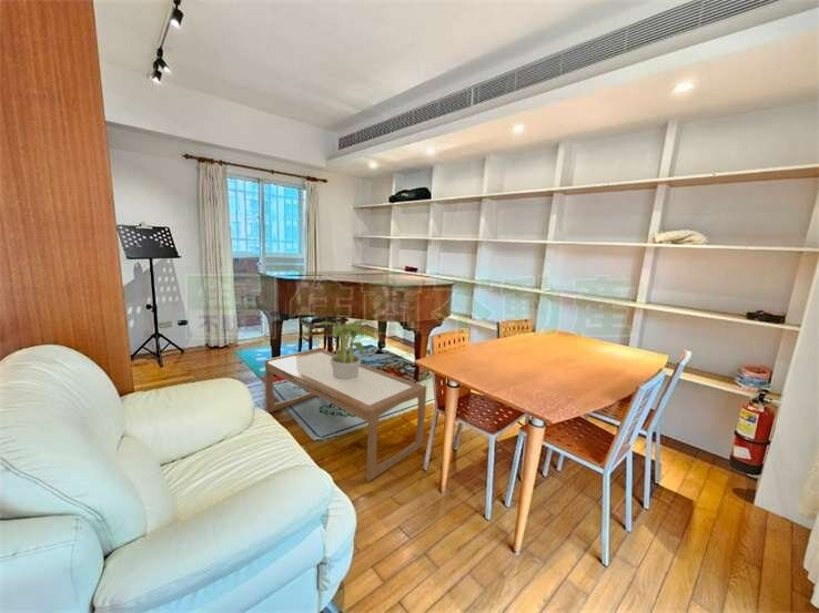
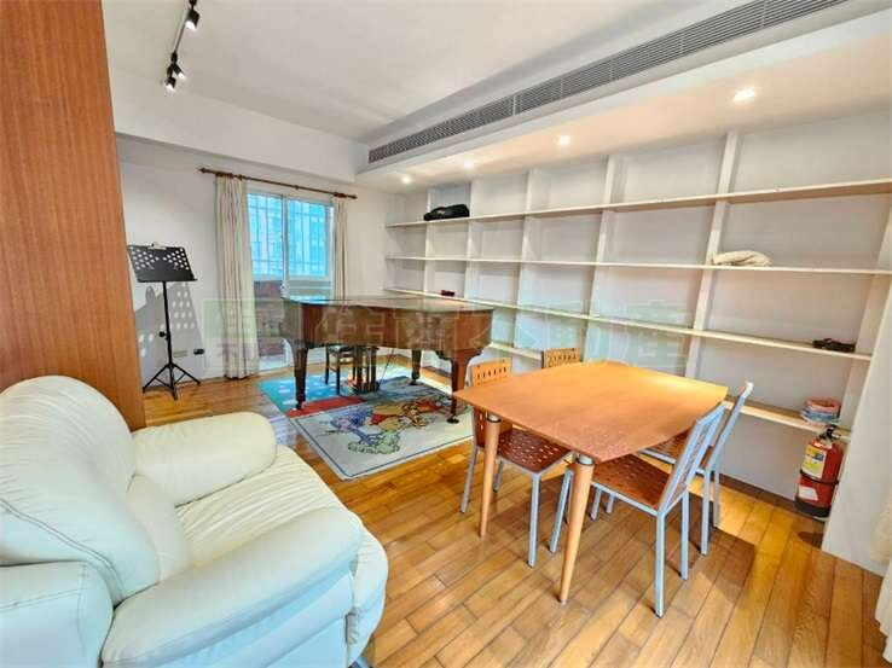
- potted plant [315,318,377,379]
- coffee table [264,347,428,482]
